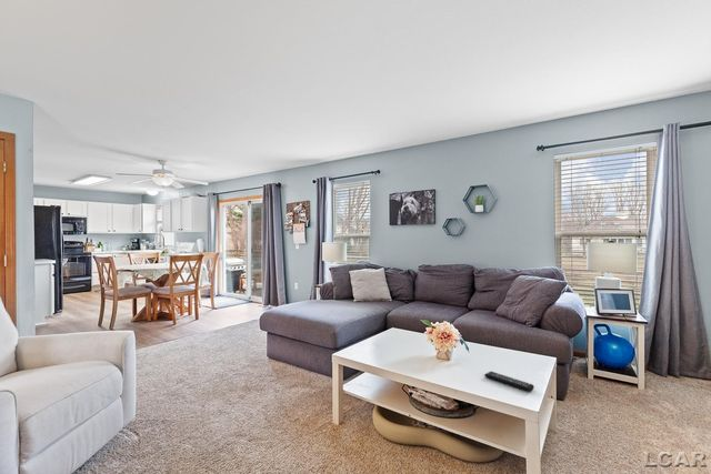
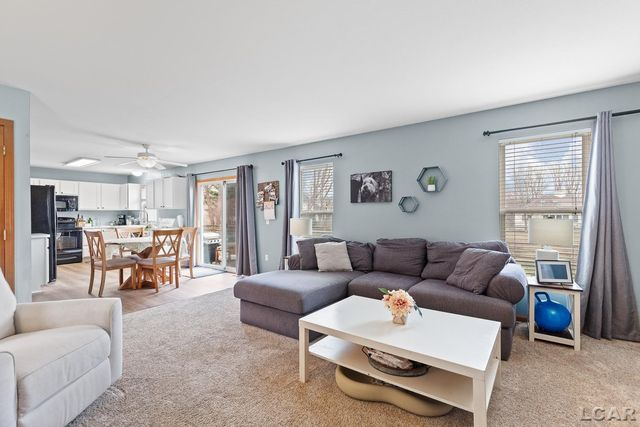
- remote control [483,371,535,393]
